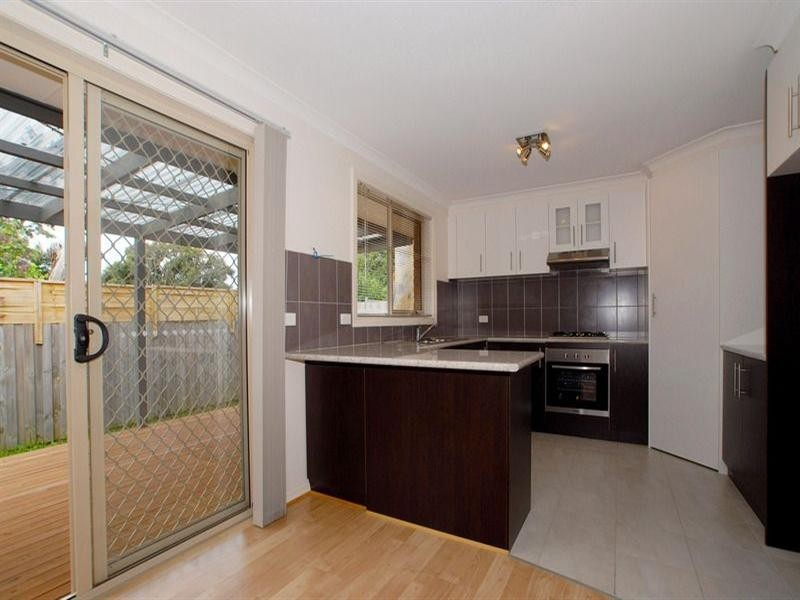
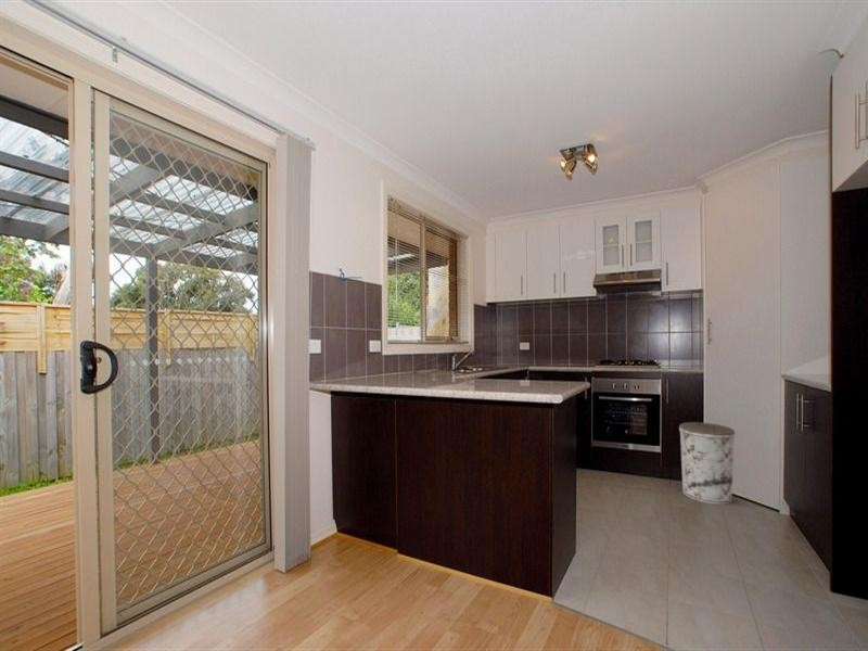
+ trash can [678,421,736,505]
